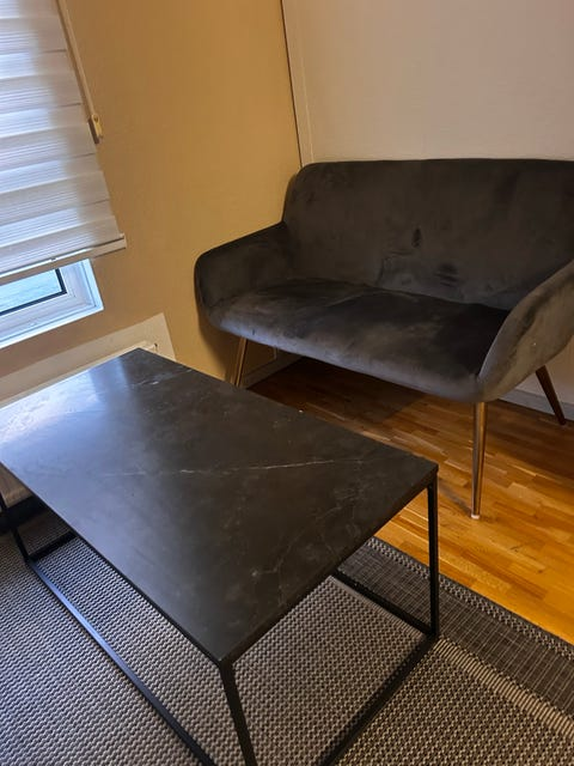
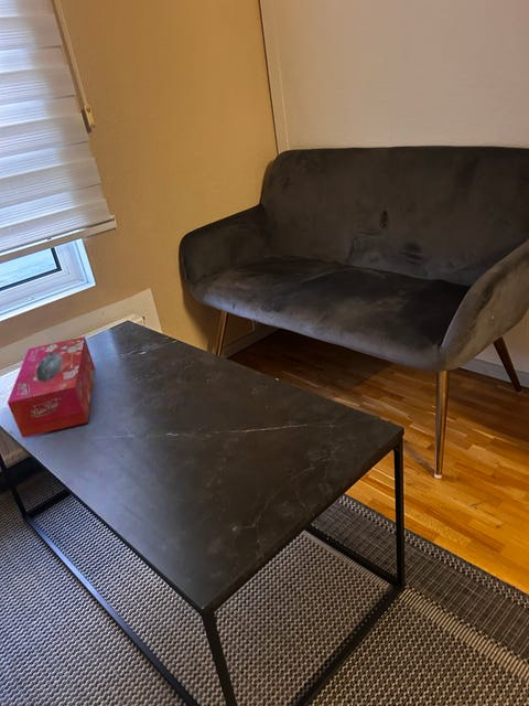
+ tissue box [7,335,96,439]
